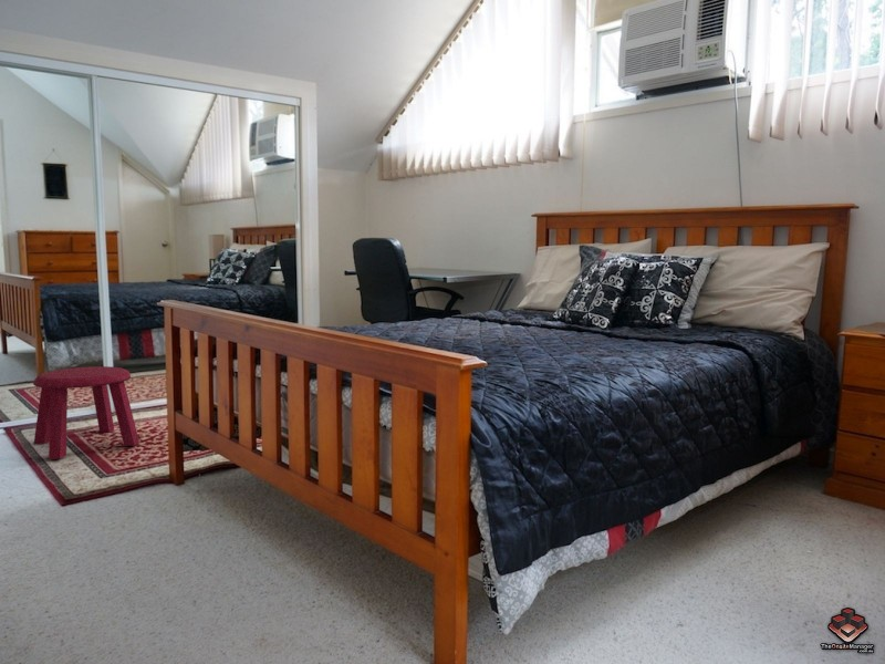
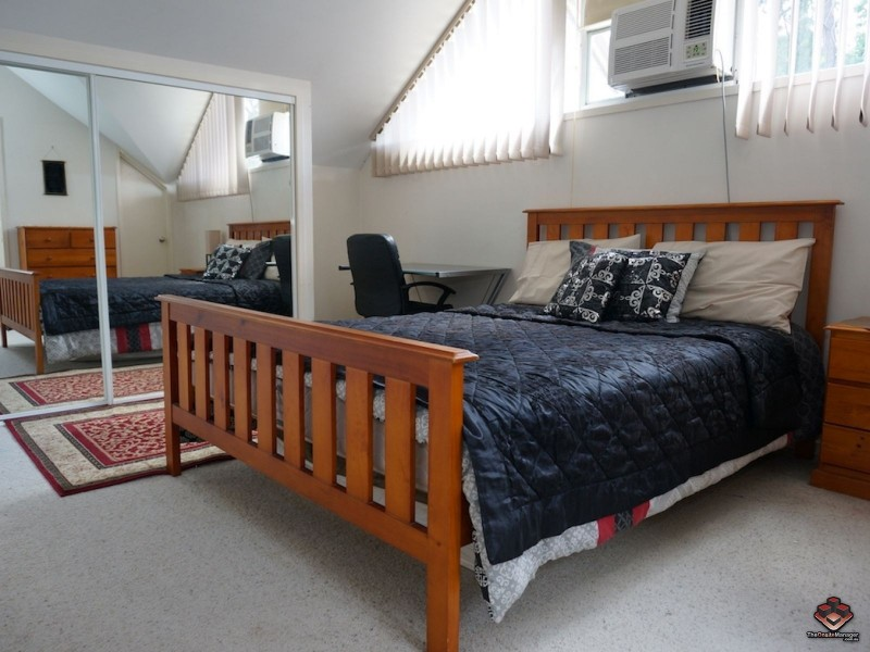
- stool [32,365,140,460]
